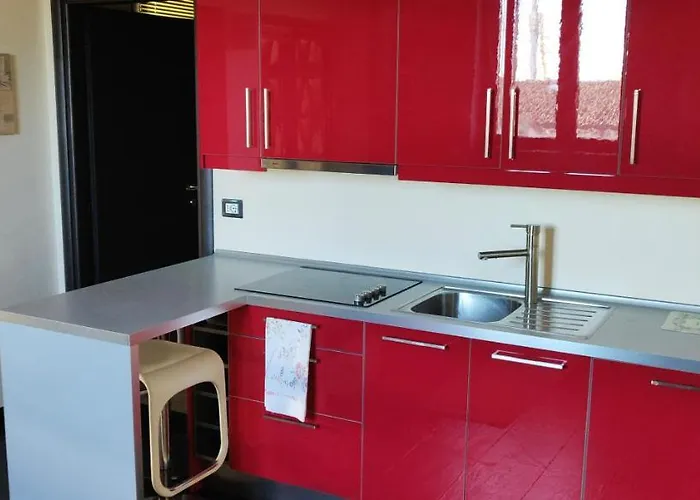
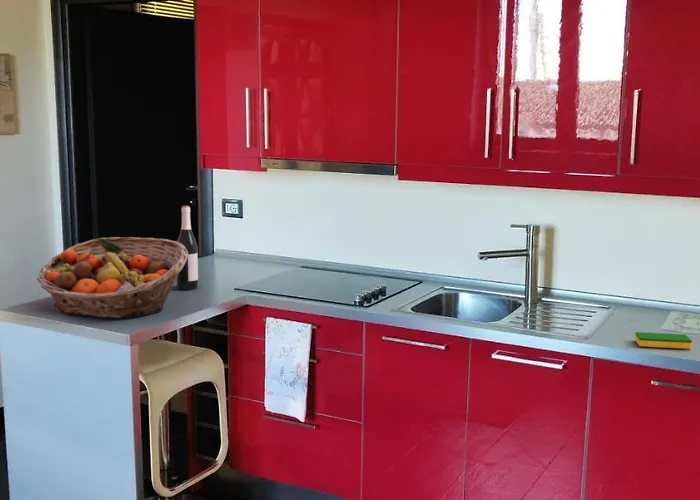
+ wine bottle [175,205,199,291]
+ dish sponge [634,331,693,350]
+ fruit basket [36,236,188,319]
